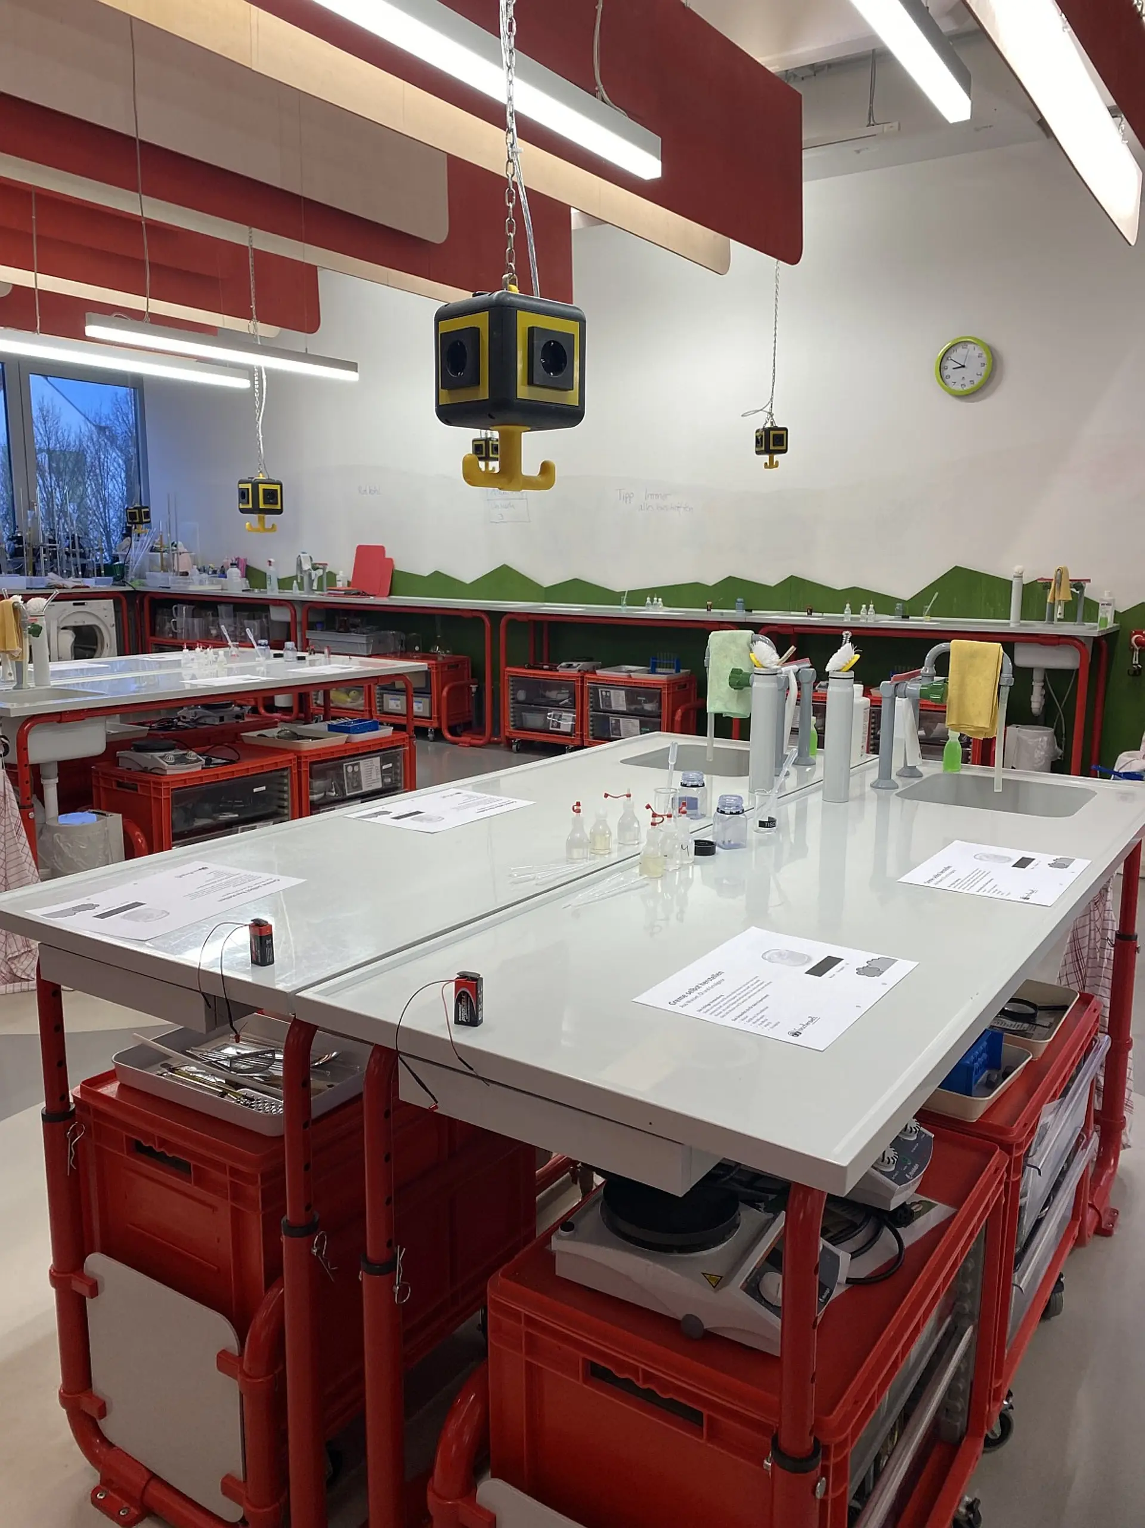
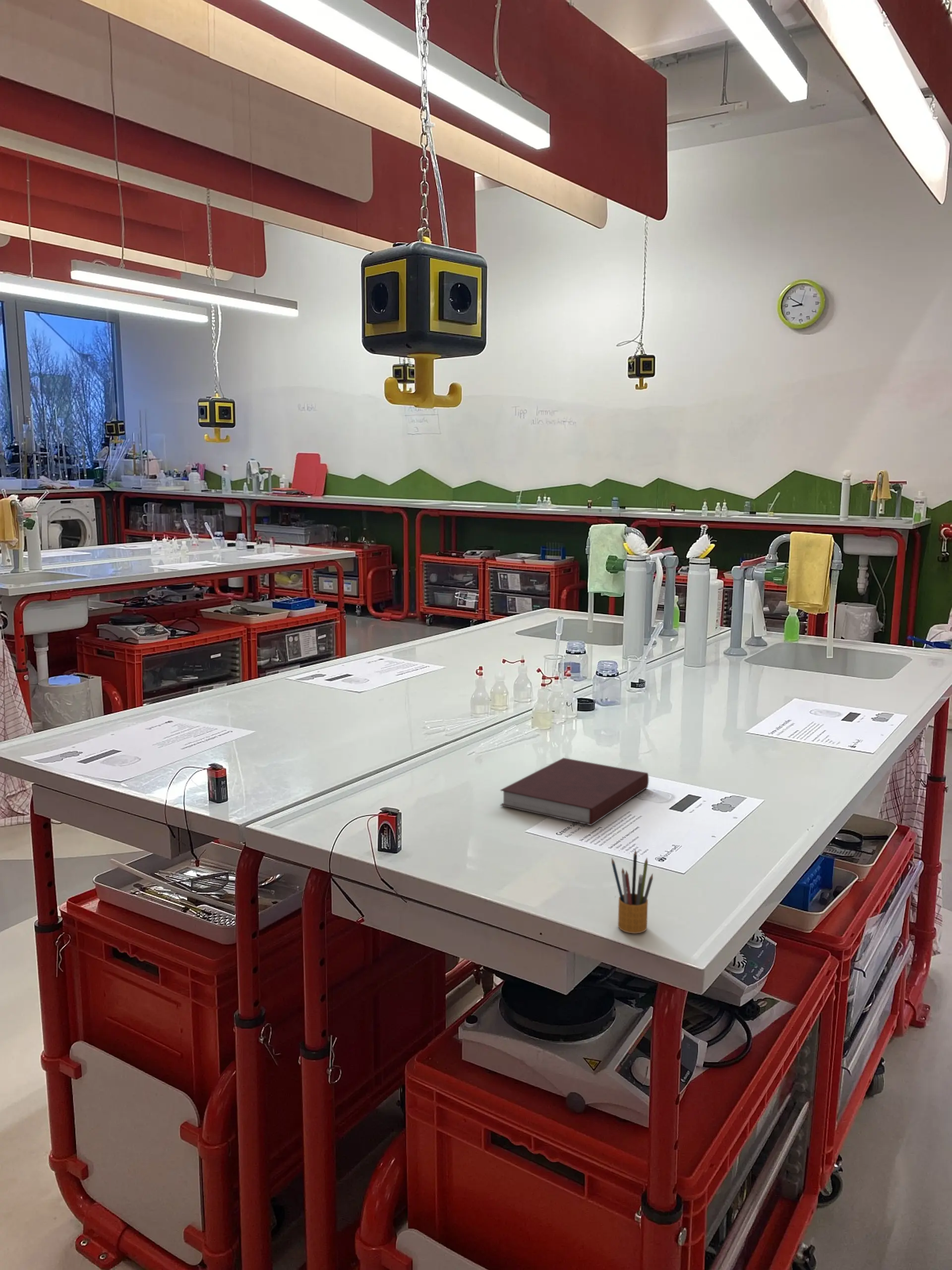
+ notebook [500,758,649,826]
+ pencil box [611,849,654,934]
